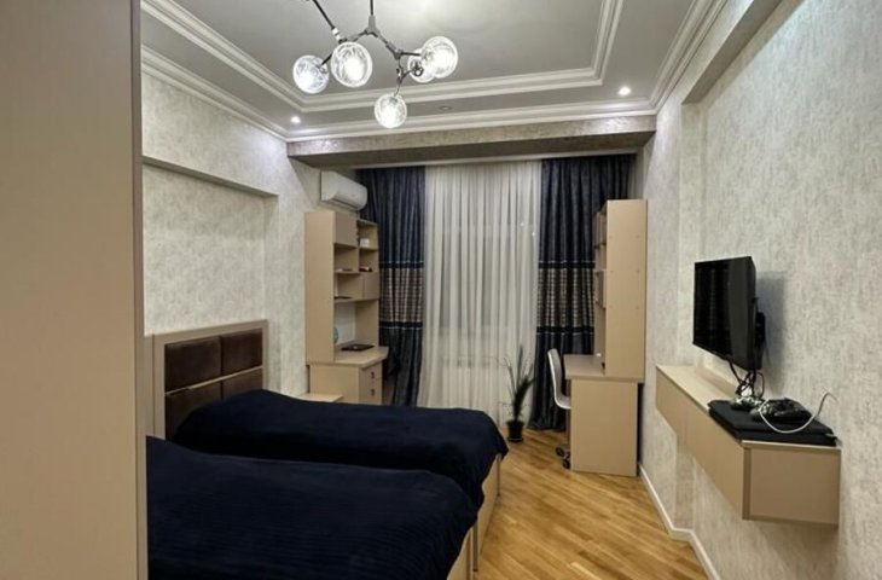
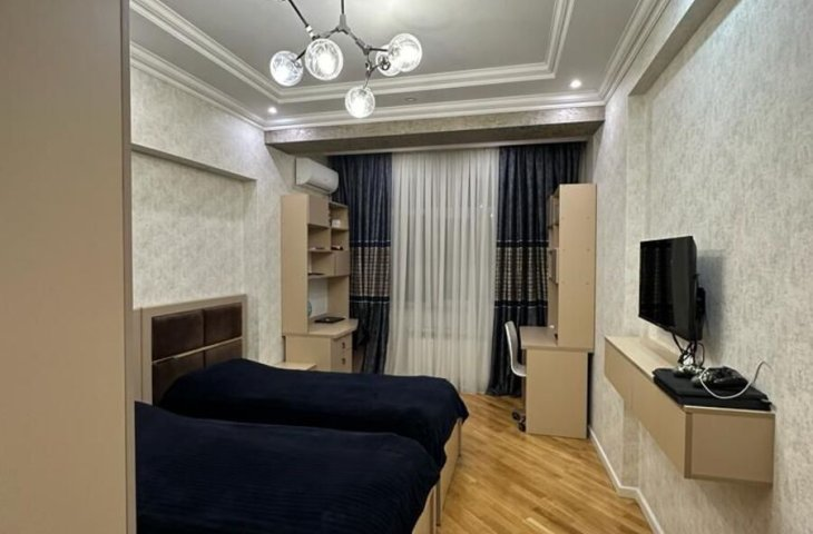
- house plant [492,342,541,442]
